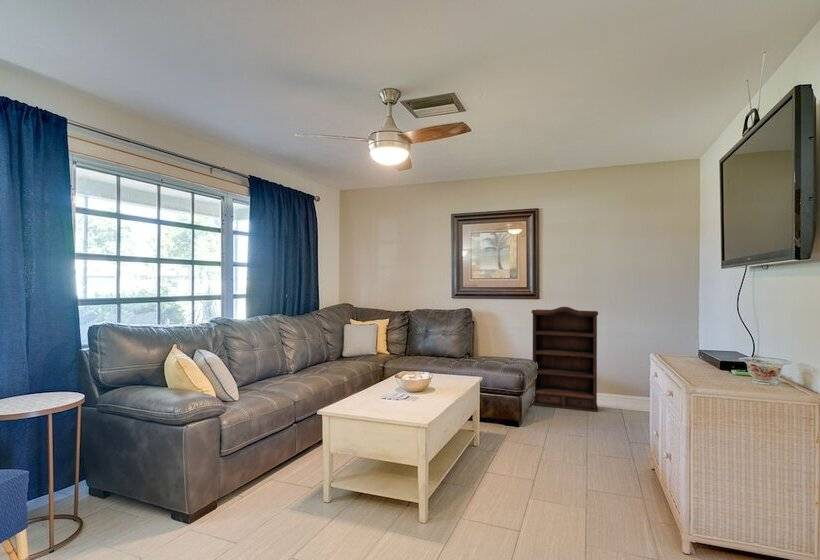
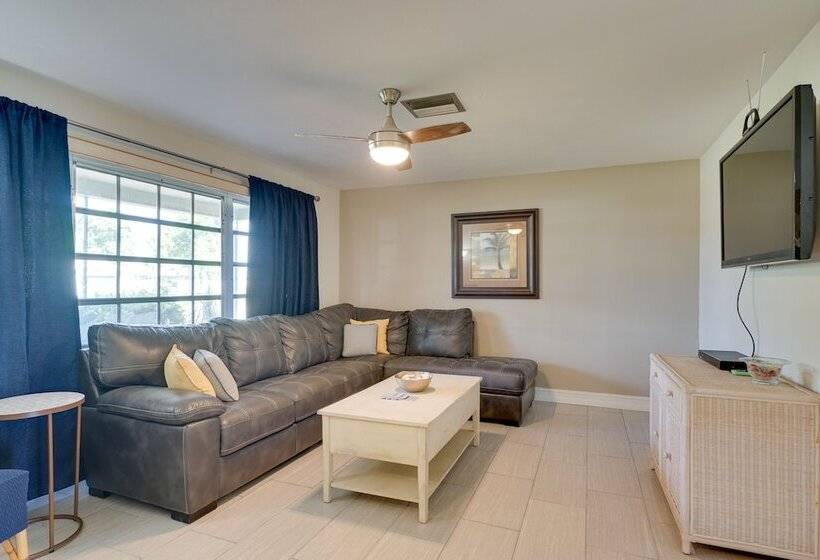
- bookshelf [531,306,599,413]
